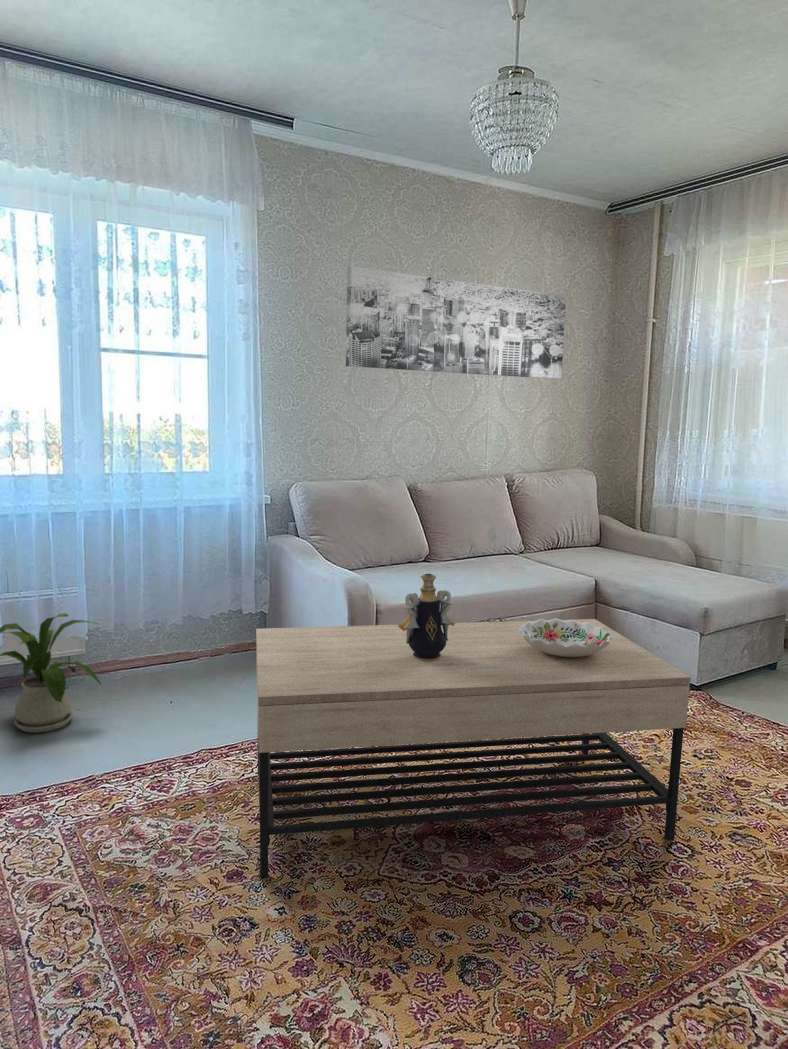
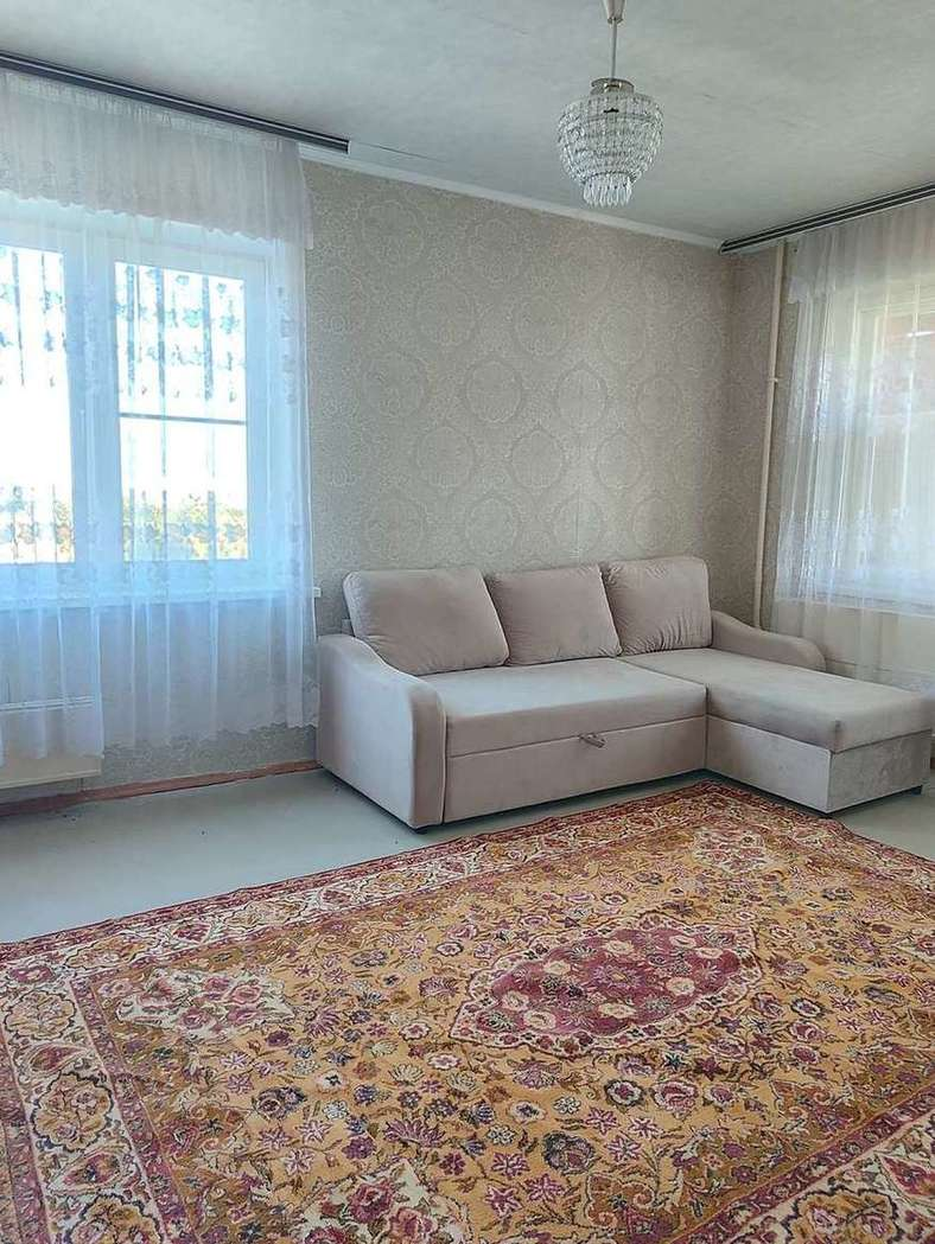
- coffee table [255,618,692,878]
- house plant [0,612,102,734]
- decorative vase [397,573,457,661]
- wall art [345,265,567,380]
- decorative bowl [519,617,612,657]
